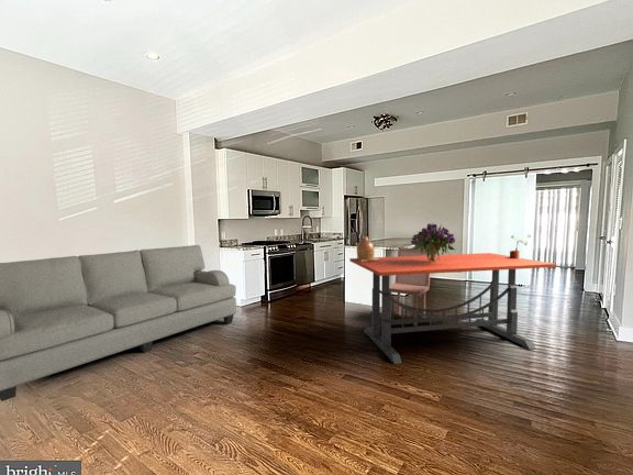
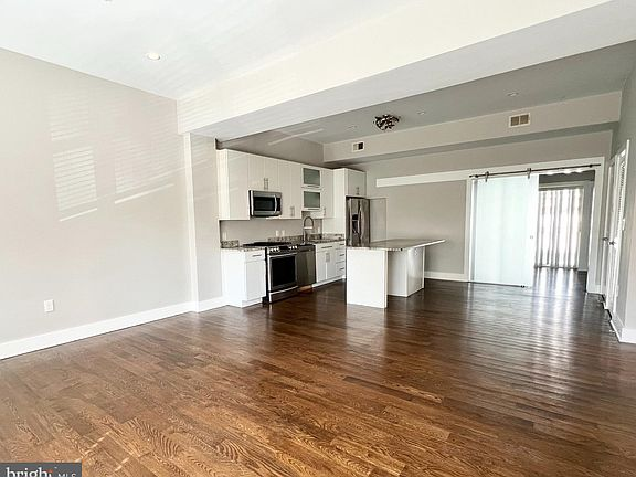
- dining table [348,252,557,365]
- dining chair [389,246,431,327]
- sofa [0,244,237,402]
- potted plant [507,234,529,258]
- ceramic jug [352,235,379,262]
- bouquet [410,222,456,262]
